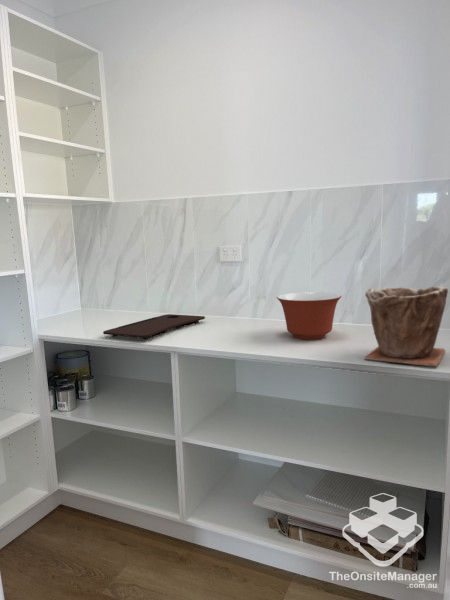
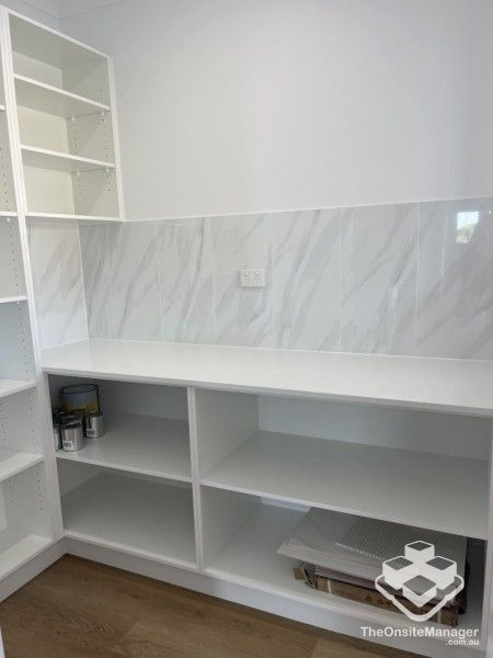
- cutting board [102,313,206,341]
- plant pot [364,285,449,367]
- mixing bowl [276,291,343,340]
